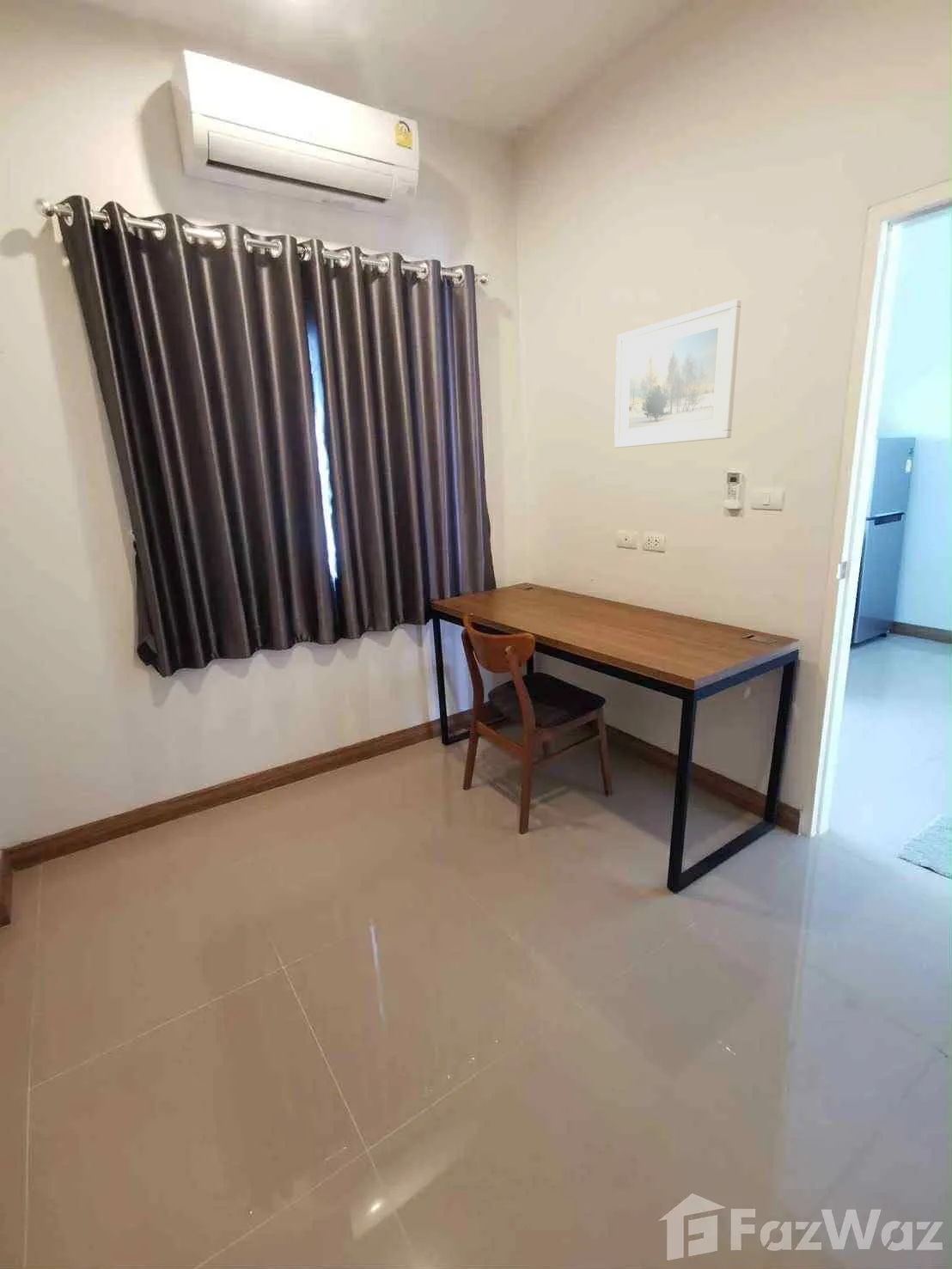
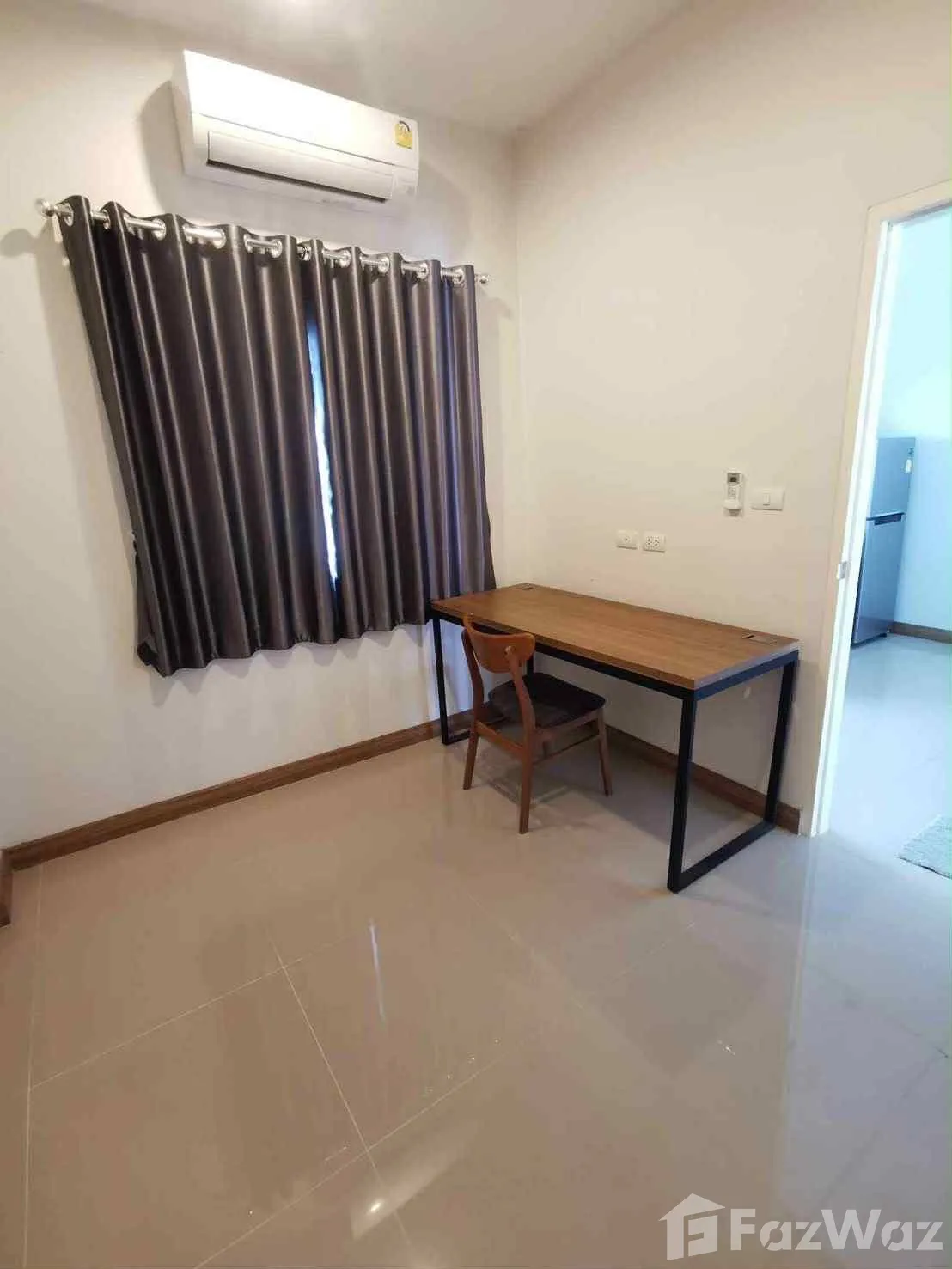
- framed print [613,298,742,448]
